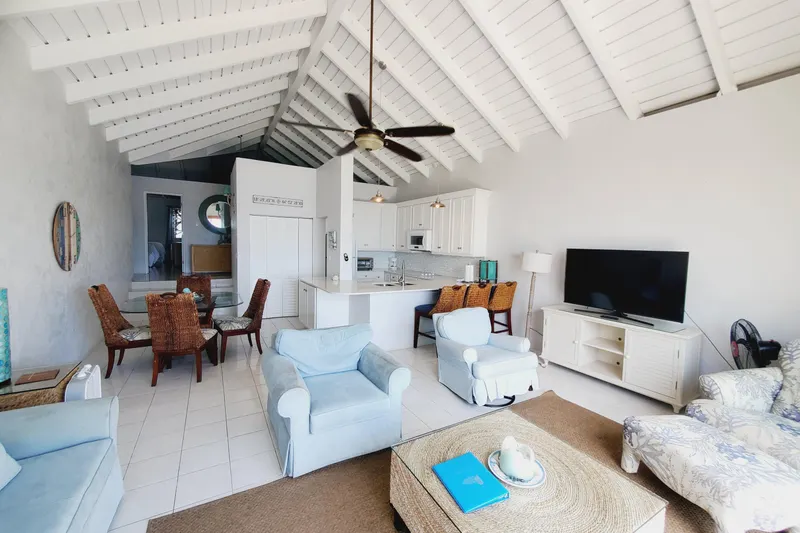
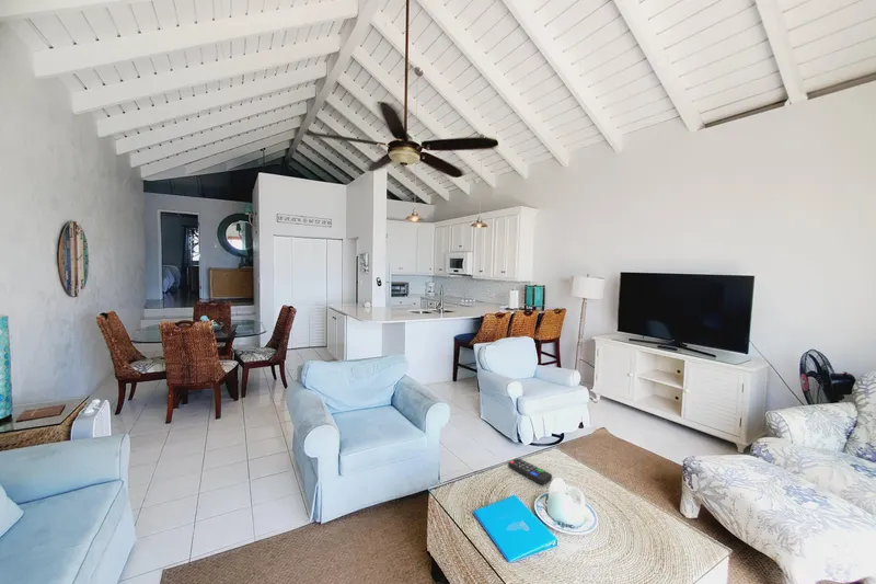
+ remote control [507,457,553,485]
